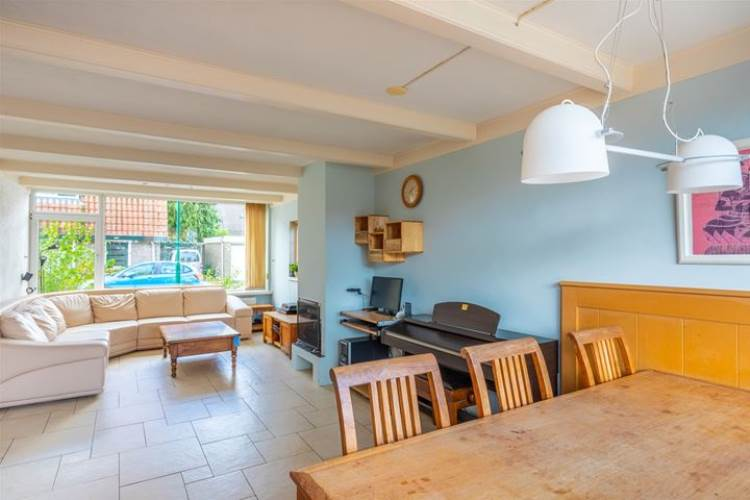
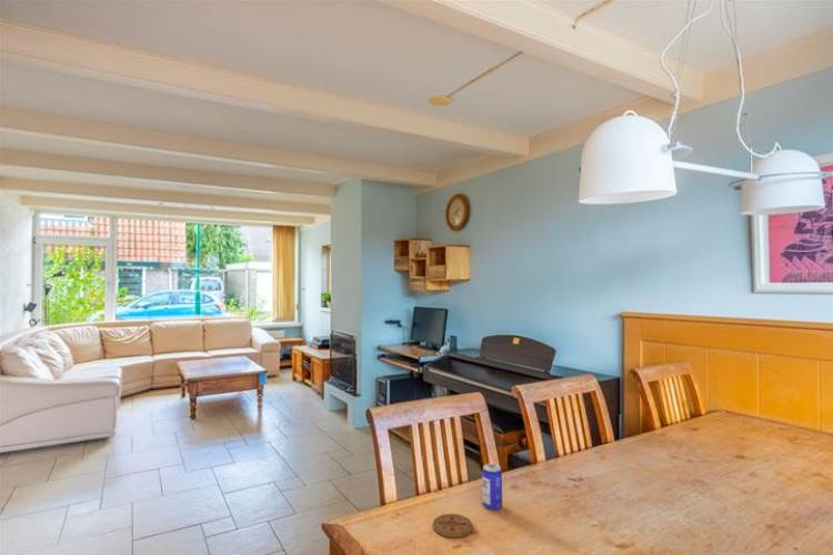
+ coaster [432,513,473,538]
+ beer can [481,463,503,511]
